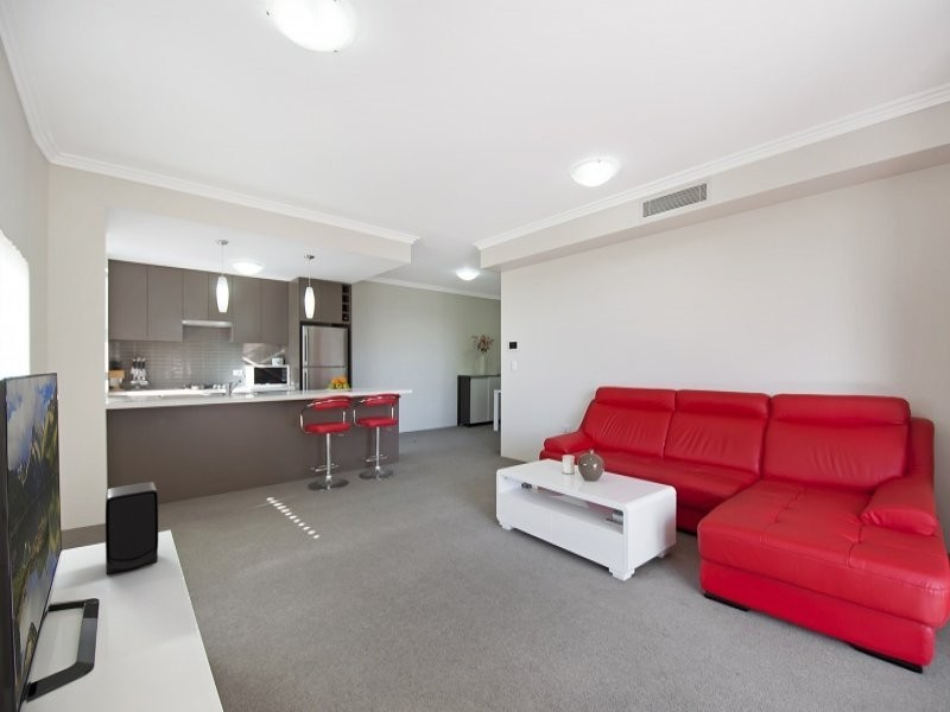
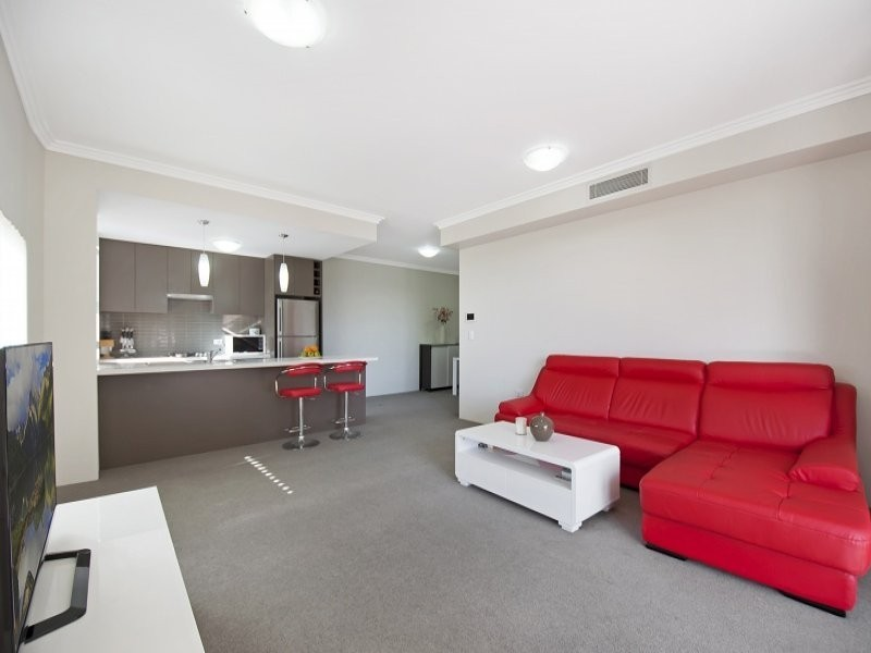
- speaker [104,481,159,576]
